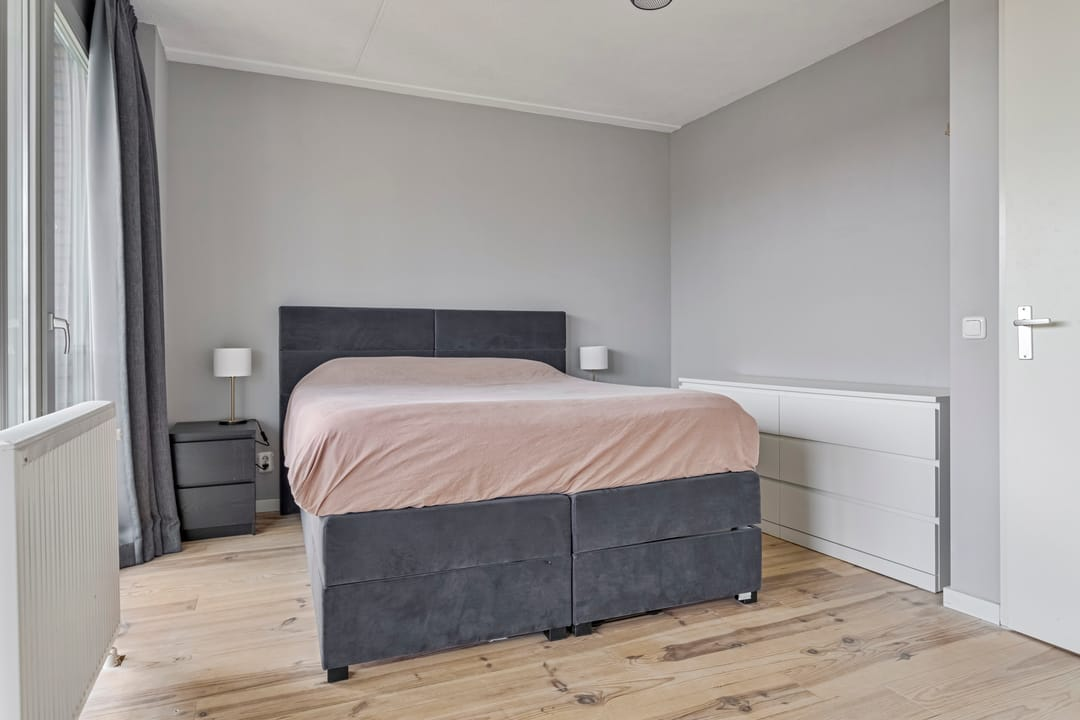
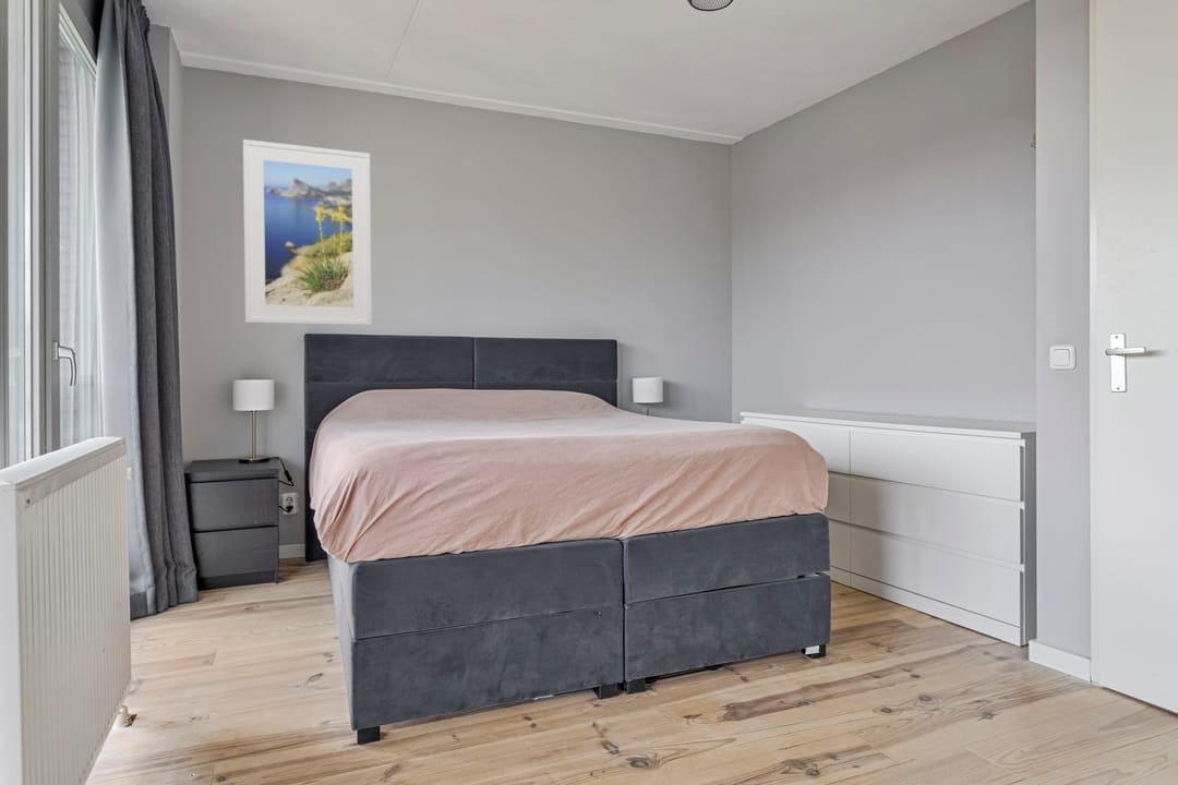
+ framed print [242,138,373,326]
